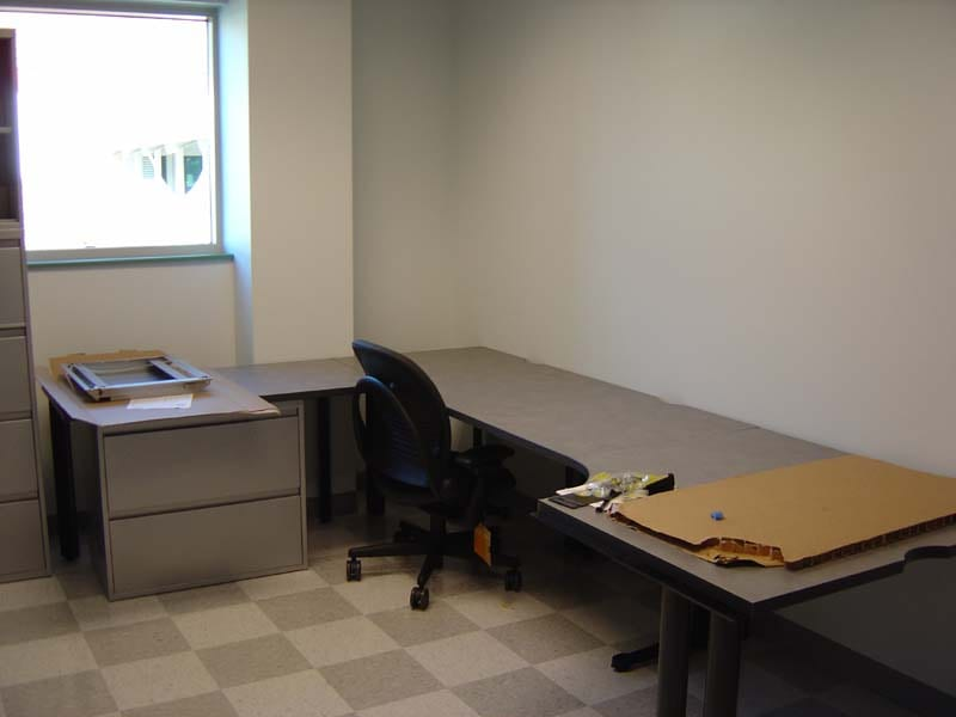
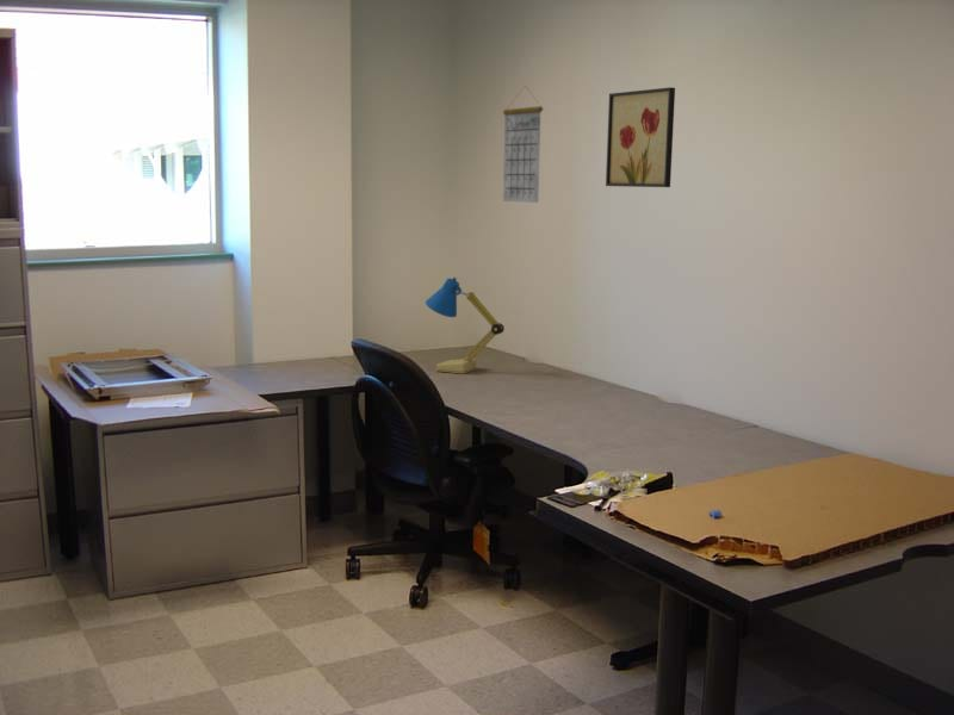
+ wall art [605,86,676,188]
+ calendar [502,86,544,204]
+ desk lamp [425,276,506,374]
